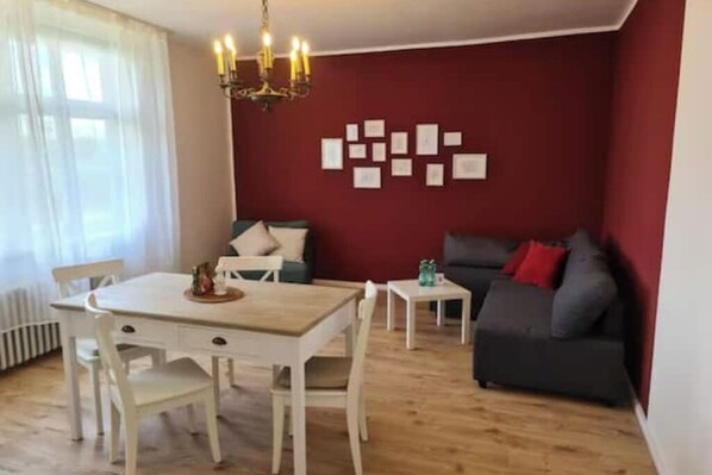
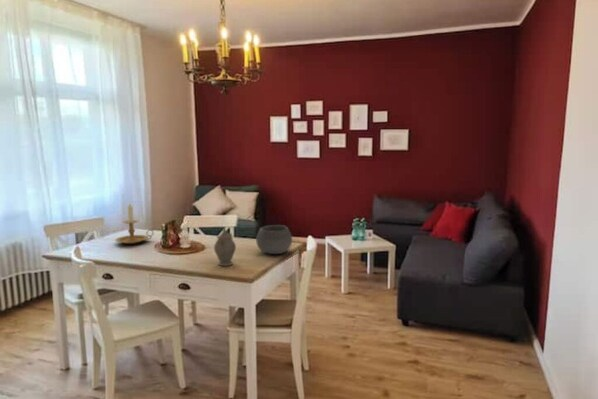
+ bowl [255,224,293,255]
+ candle holder [114,203,155,245]
+ chinaware [213,227,237,267]
